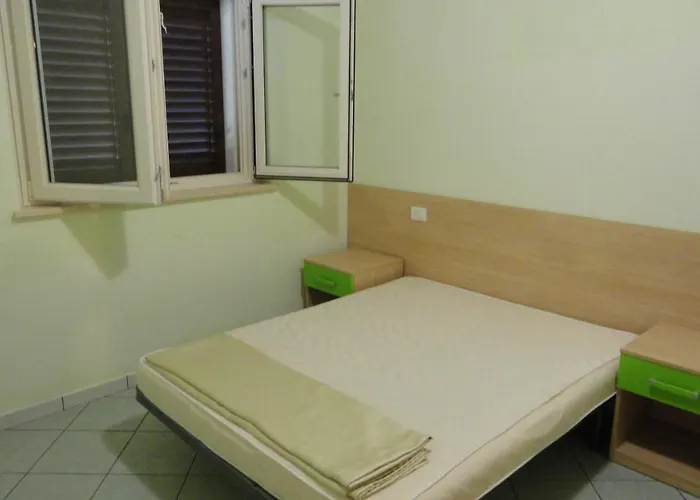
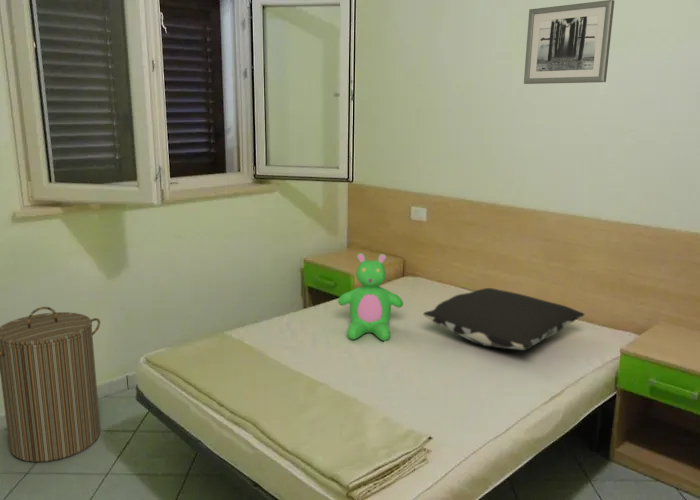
+ teddy bear [337,252,404,342]
+ laundry hamper [0,306,101,463]
+ wall art [523,0,615,85]
+ pillow [423,287,586,351]
